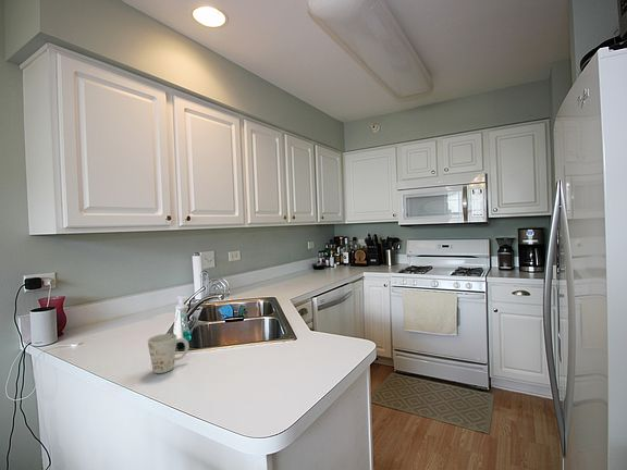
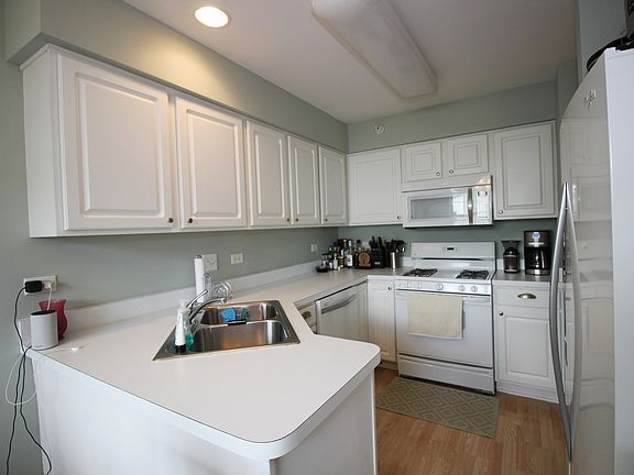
- mug [147,333,190,374]
